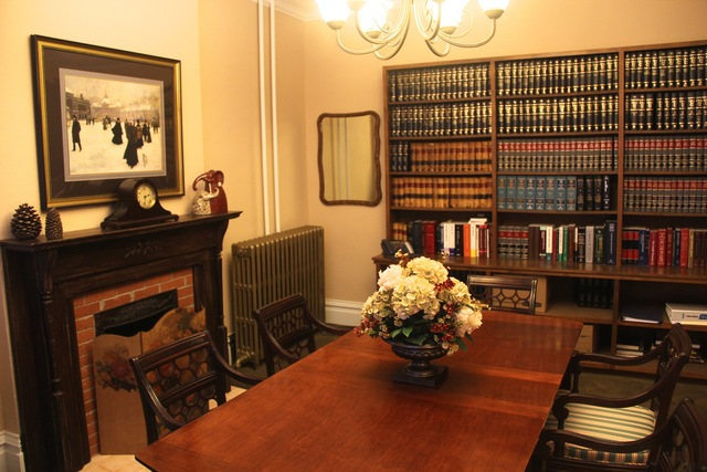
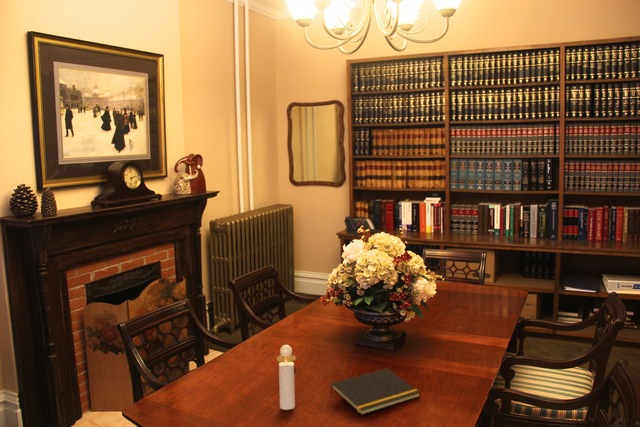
+ notepad [328,367,421,416]
+ perfume bottle [276,344,297,411]
